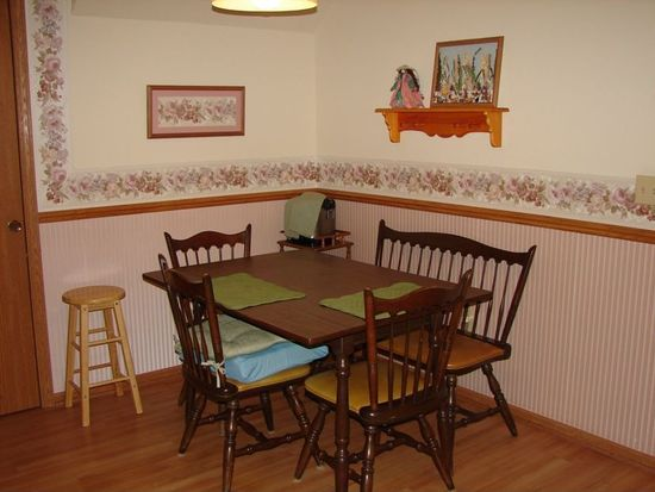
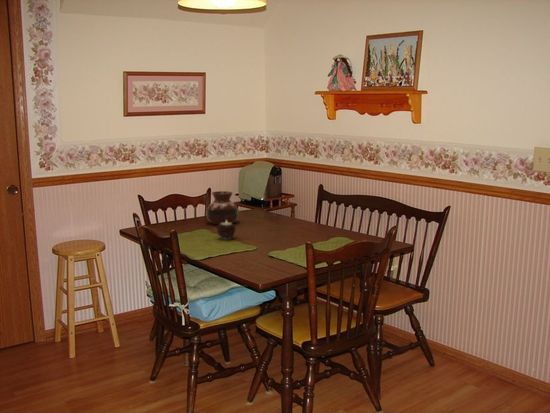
+ vase [205,190,239,225]
+ candle [216,220,237,240]
